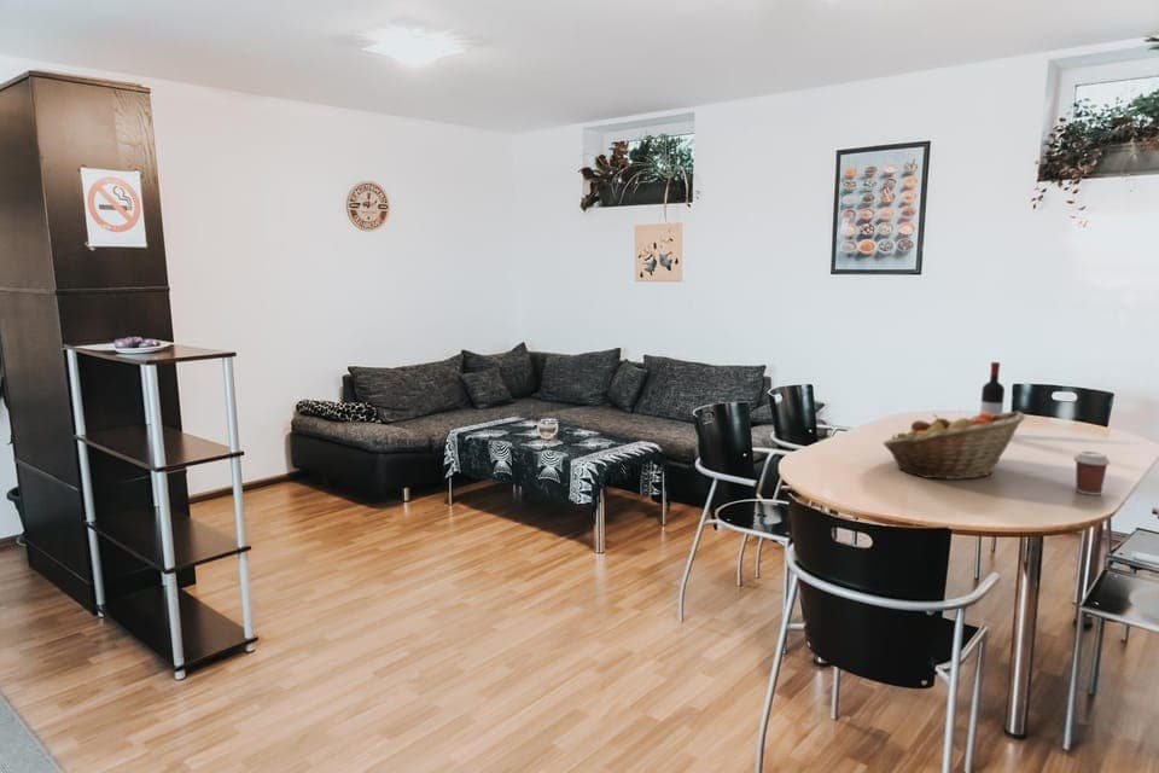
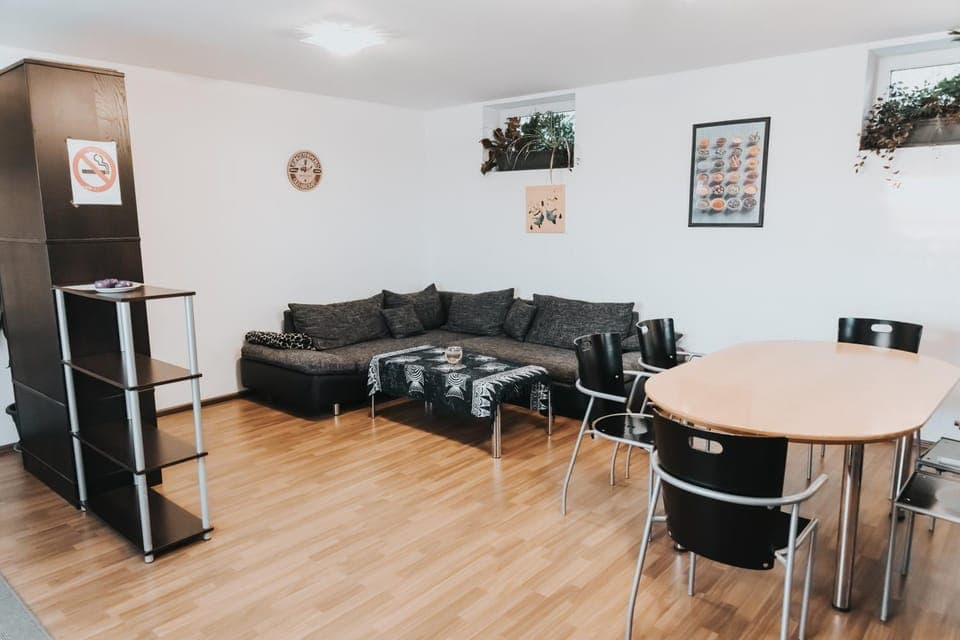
- fruit basket [883,409,1026,481]
- coffee cup [1073,449,1112,496]
- wine bottle [979,361,1006,415]
